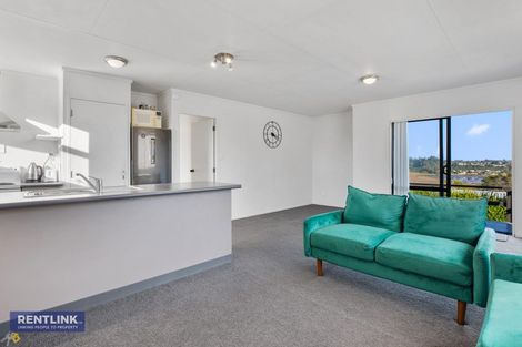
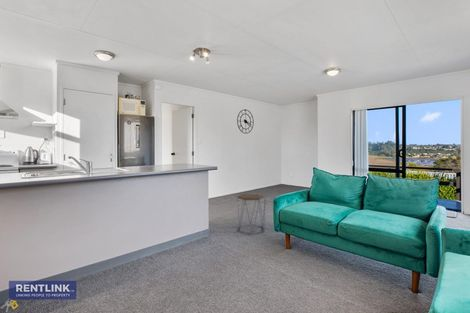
+ side table [236,193,267,235]
